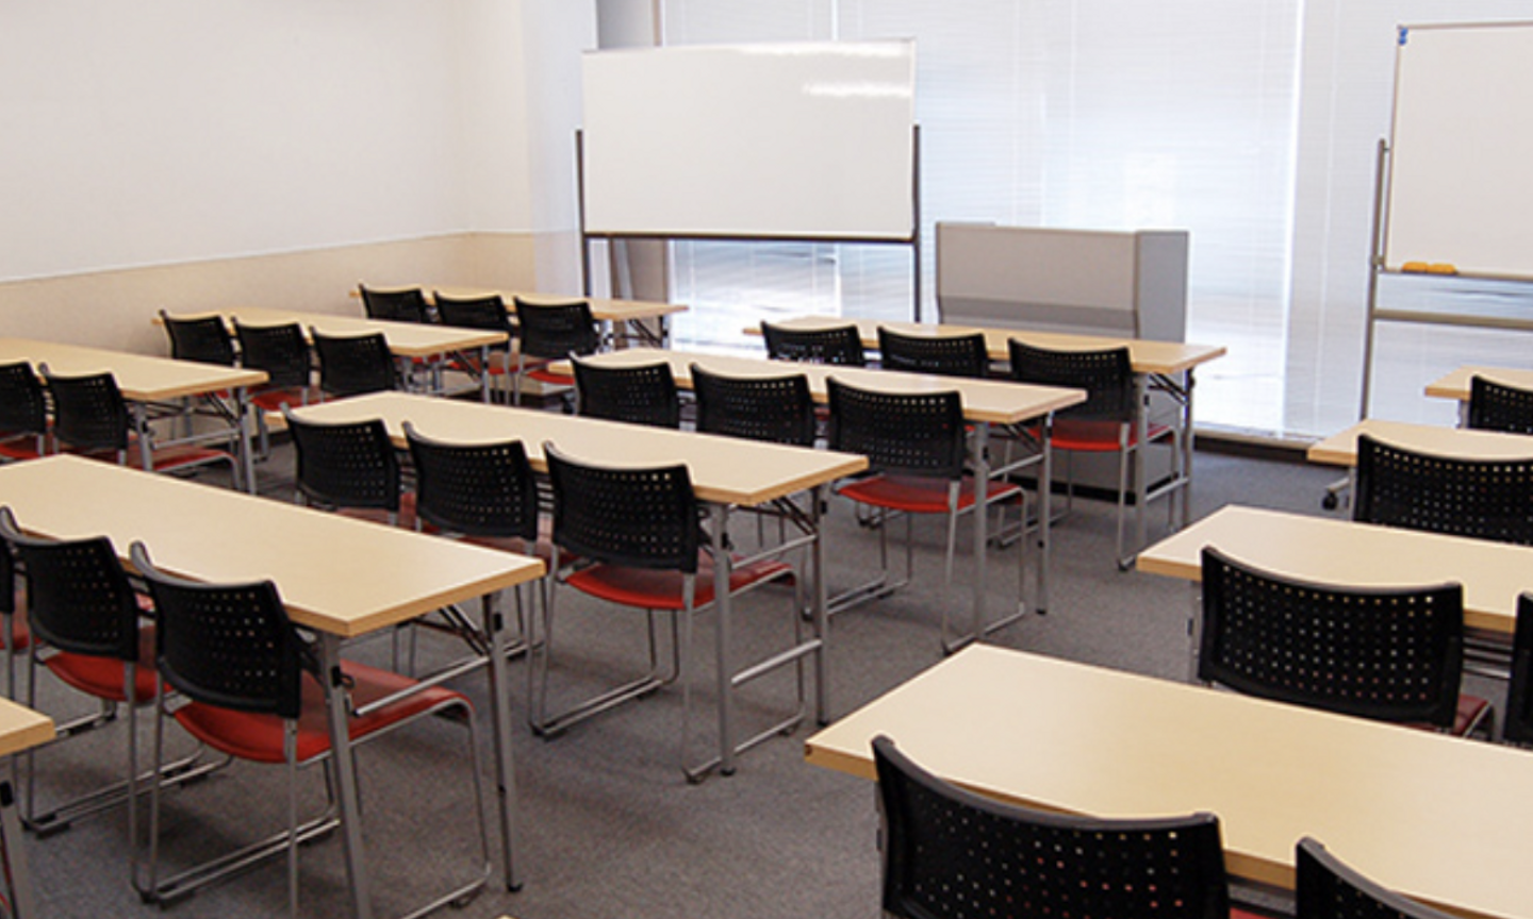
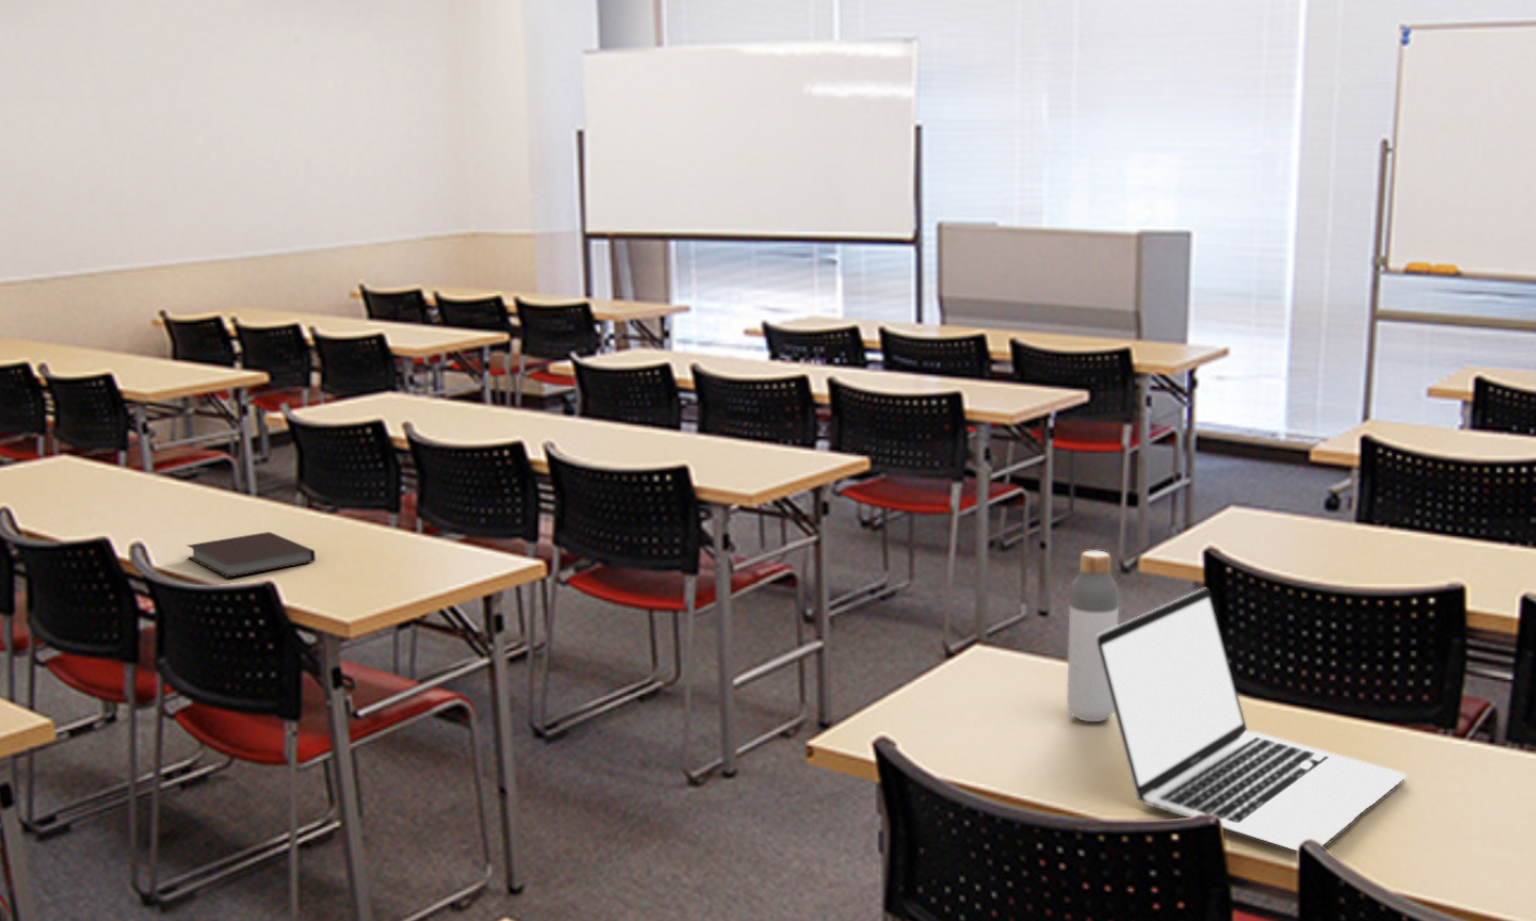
+ notebook [185,531,317,579]
+ bottle [1065,550,1120,723]
+ laptop [1095,588,1407,852]
